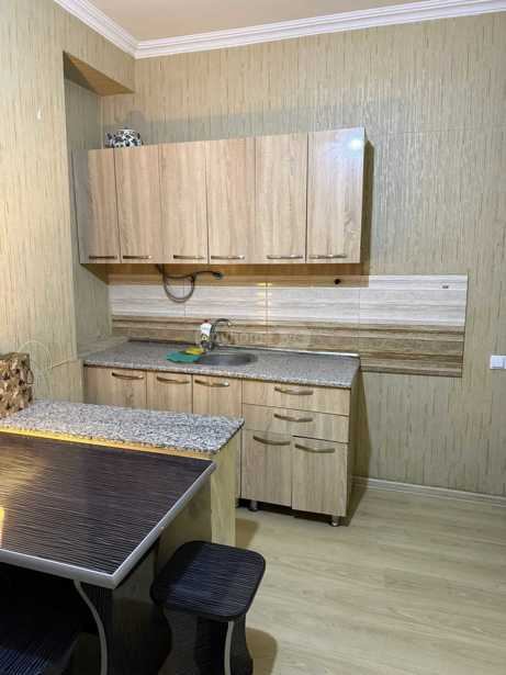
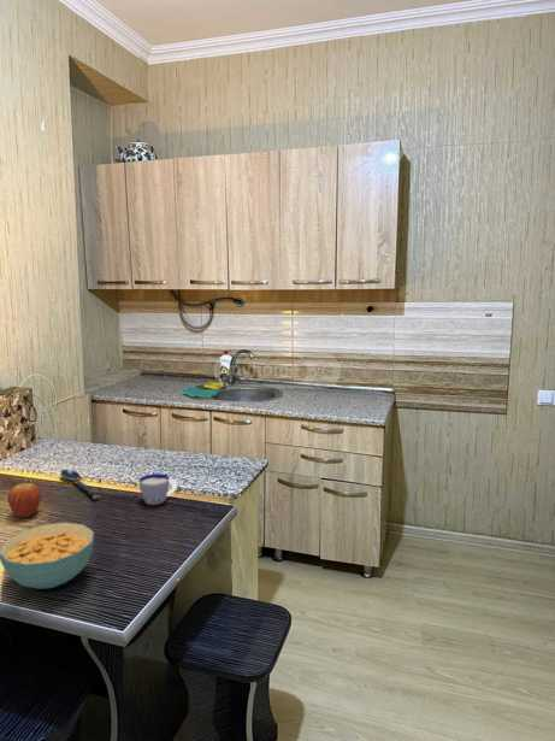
+ cereal bowl [0,522,95,590]
+ fruit [7,481,42,519]
+ spoon [59,467,102,500]
+ cup [137,472,178,506]
